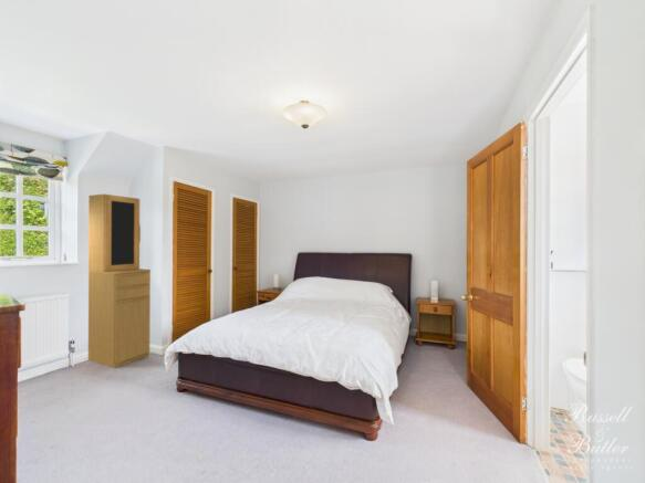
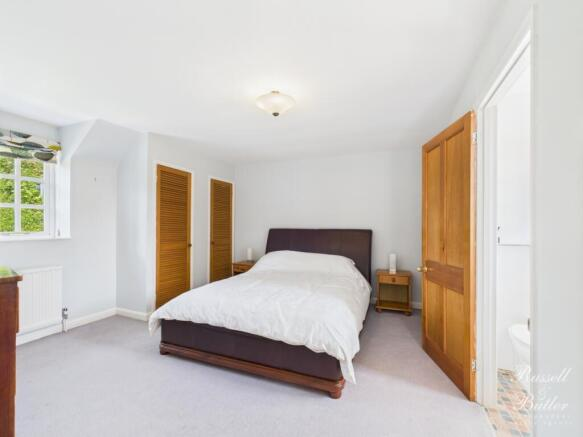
- cupboard [87,193,152,369]
